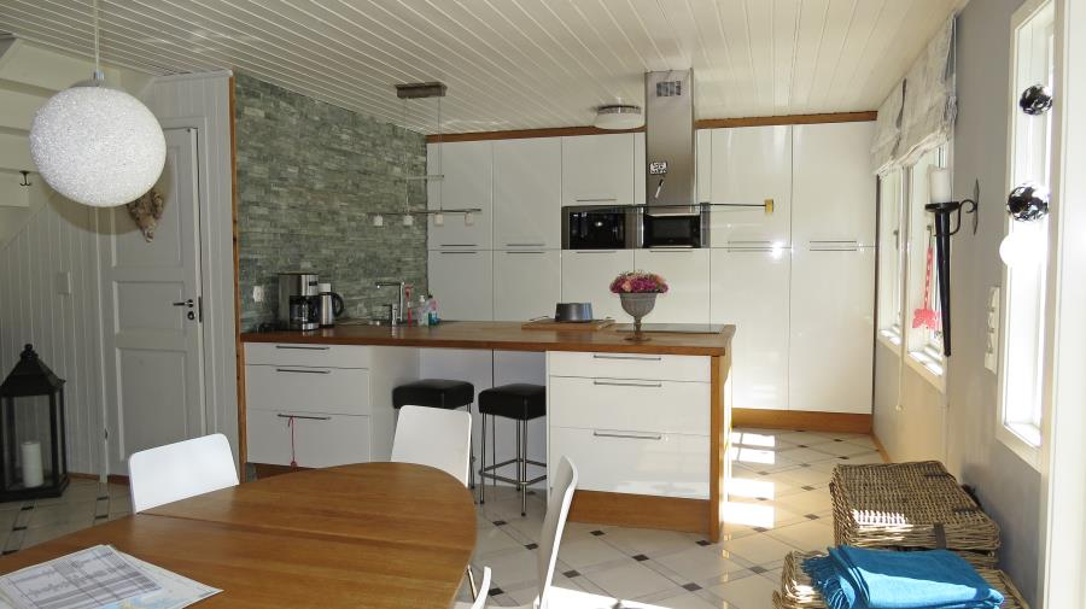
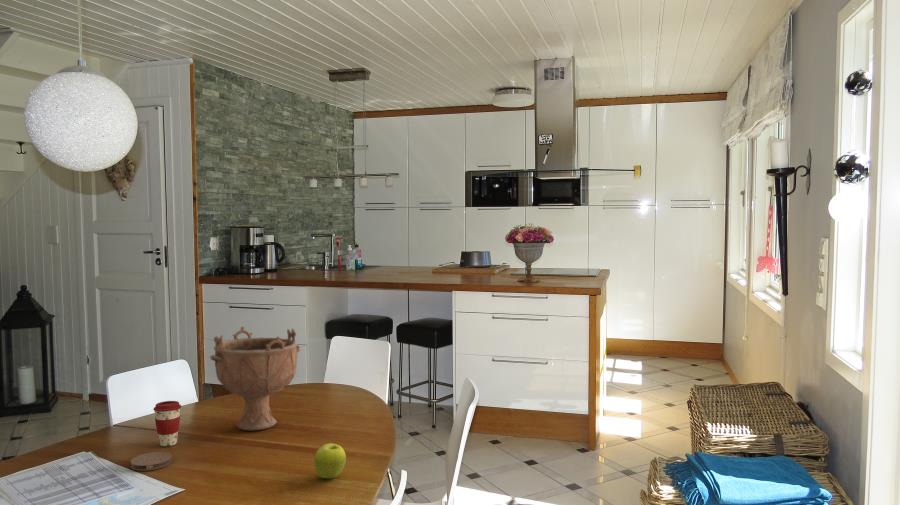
+ fruit [313,442,347,480]
+ coffee cup [152,400,182,447]
+ decorative bowl [209,325,301,432]
+ coaster [129,451,173,472]
